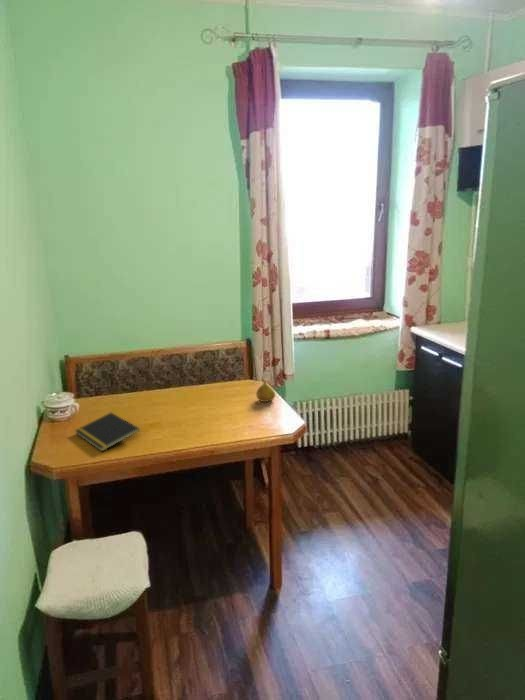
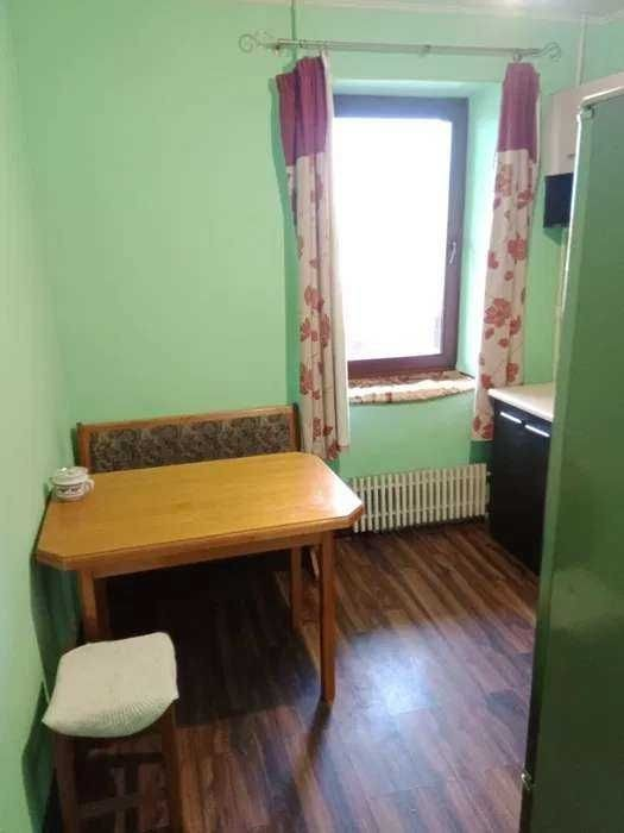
- fruit [255,379,276,403]
- notepad [74,412,141,452]
